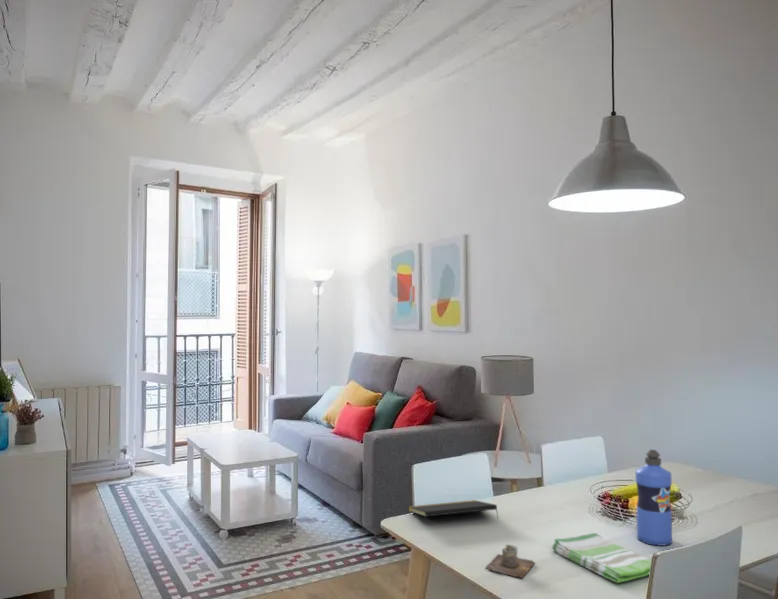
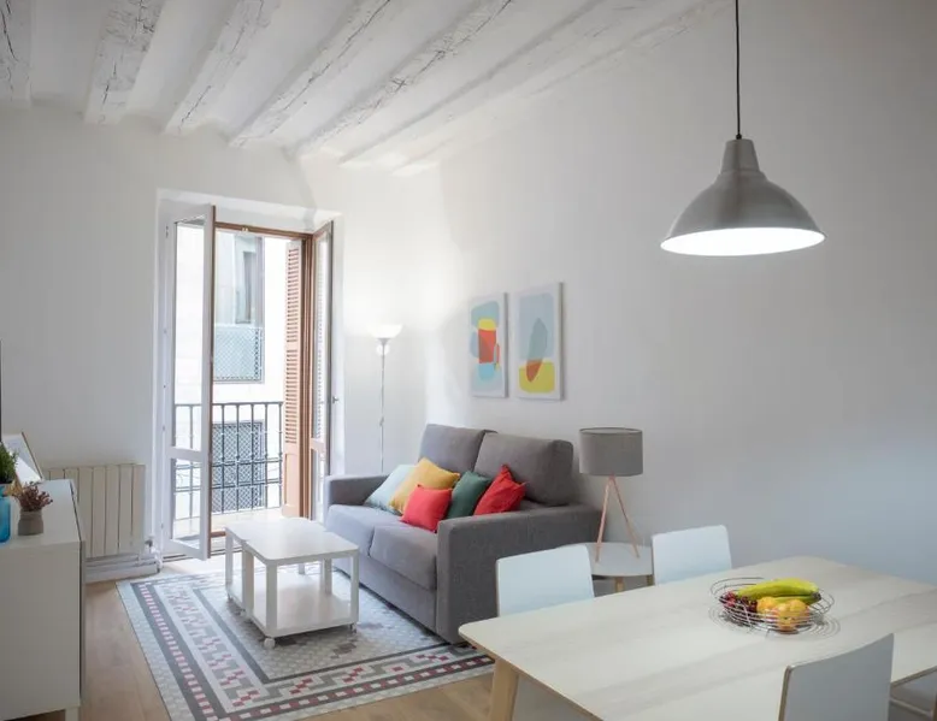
- water bottle [634,449,673,547]
- dish towel [551,532,652,584]
- cup [484,543,536,579]
- notepad [408,499,500,521]
